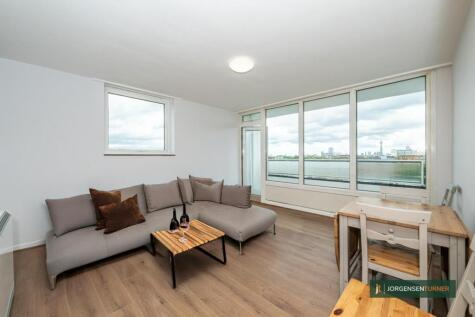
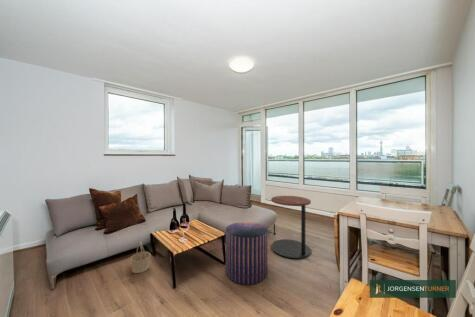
+ pouf [225,221,269,286]
+ side table [270,195,312,260]
+ basket [129,240,152,274]
